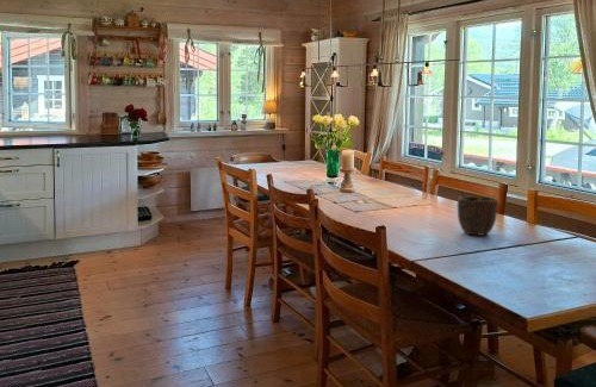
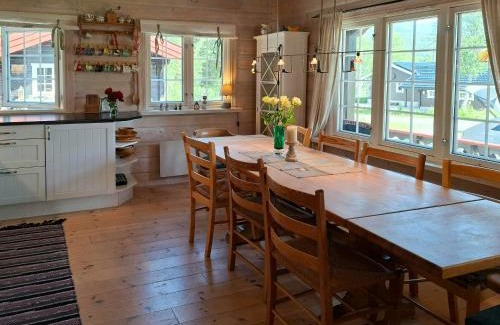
- bowl [457,195,499,237]
